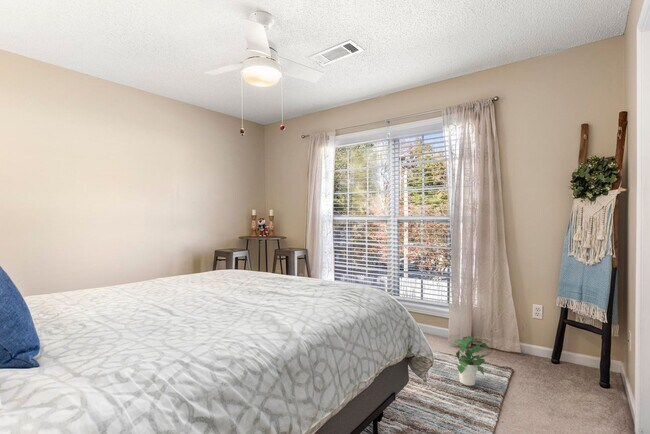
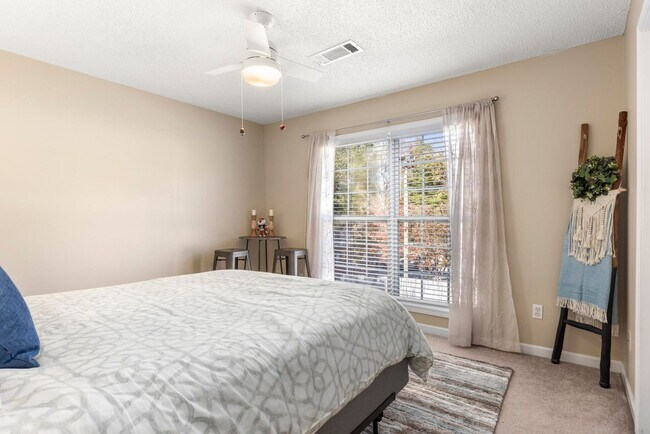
- potted plant [448,335,495,387]
